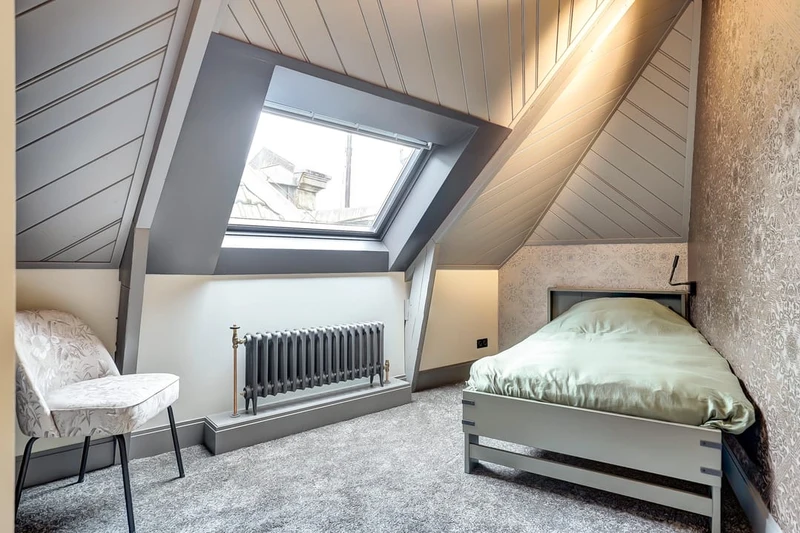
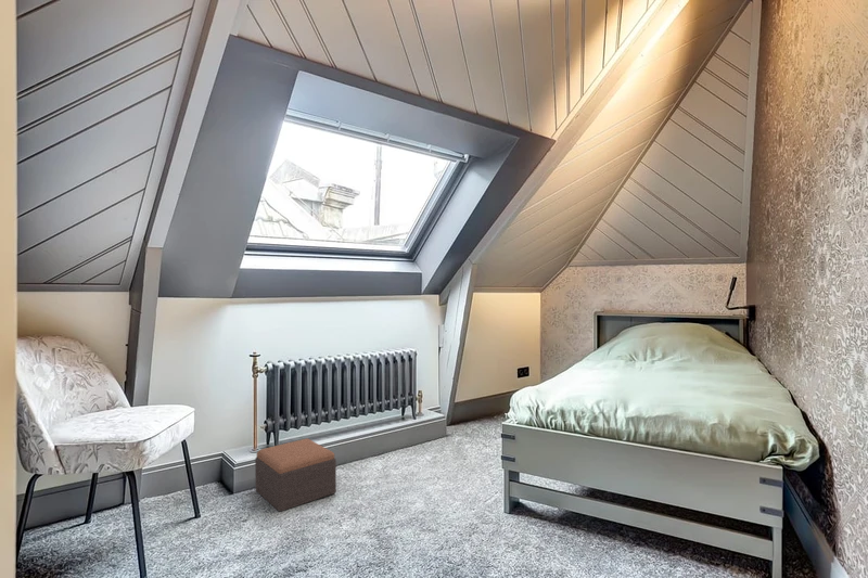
+ footstool [254,437,337,513]
